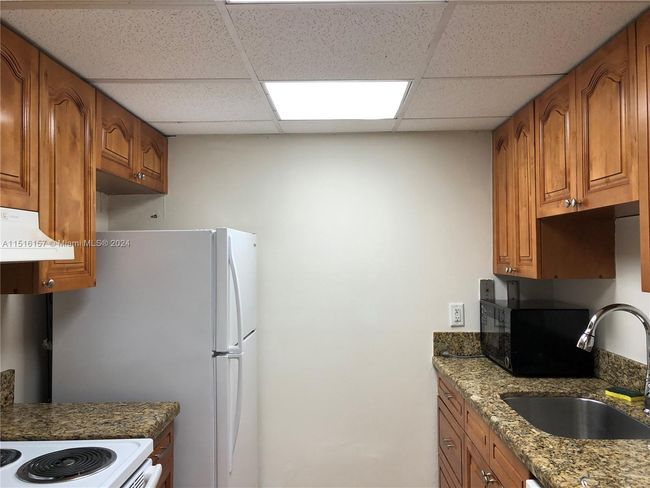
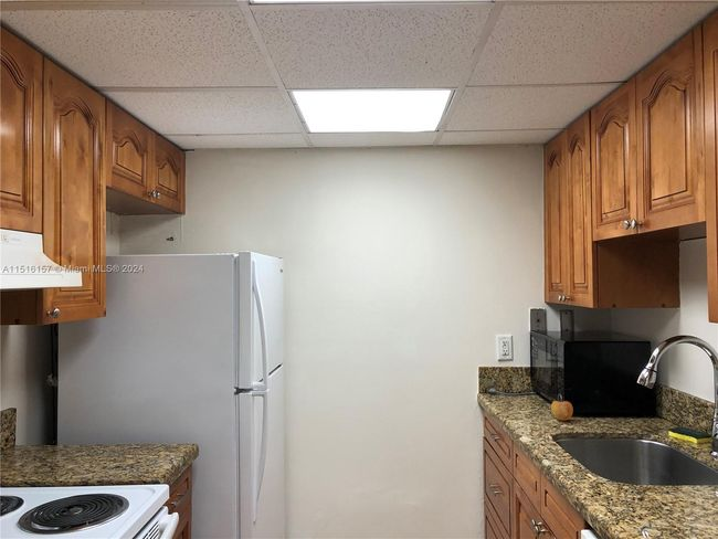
+ fruit [550,400,574,422]
